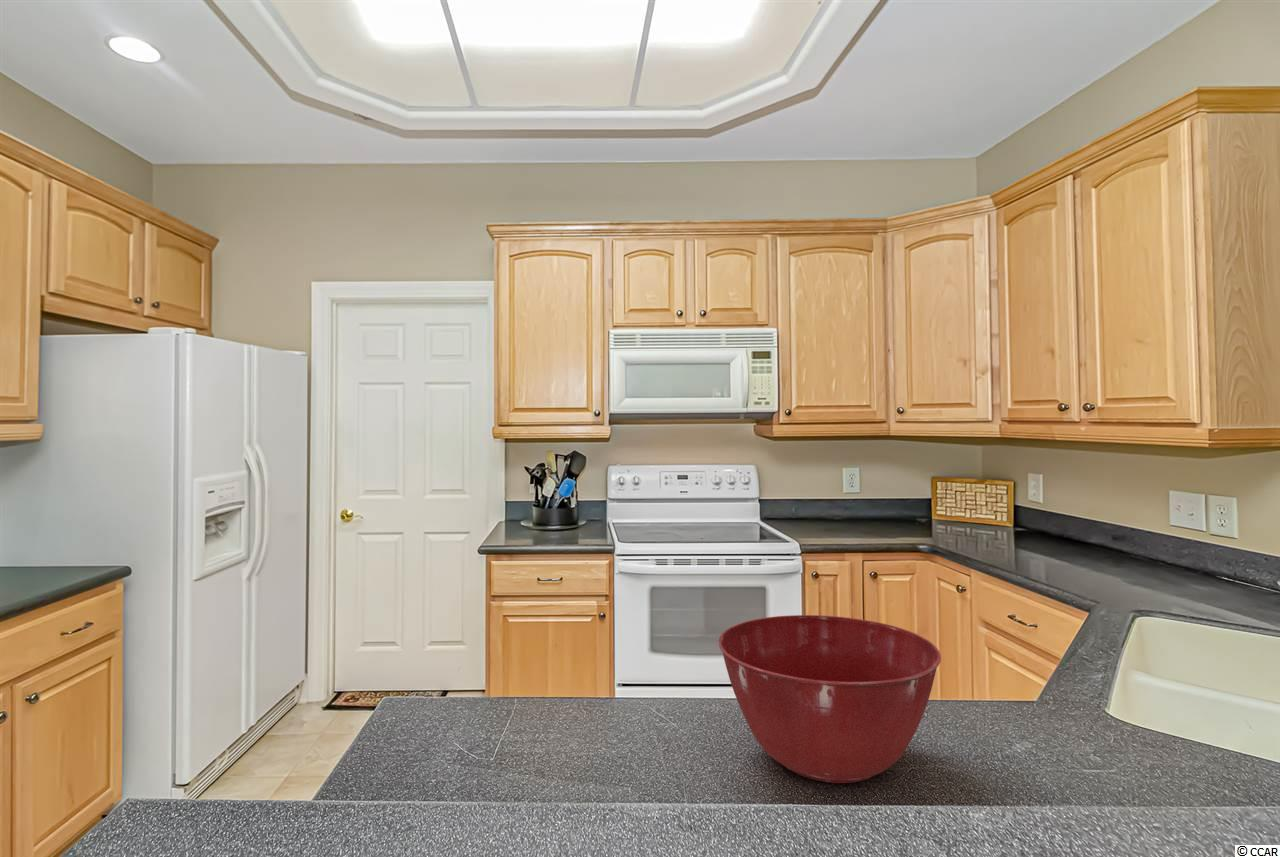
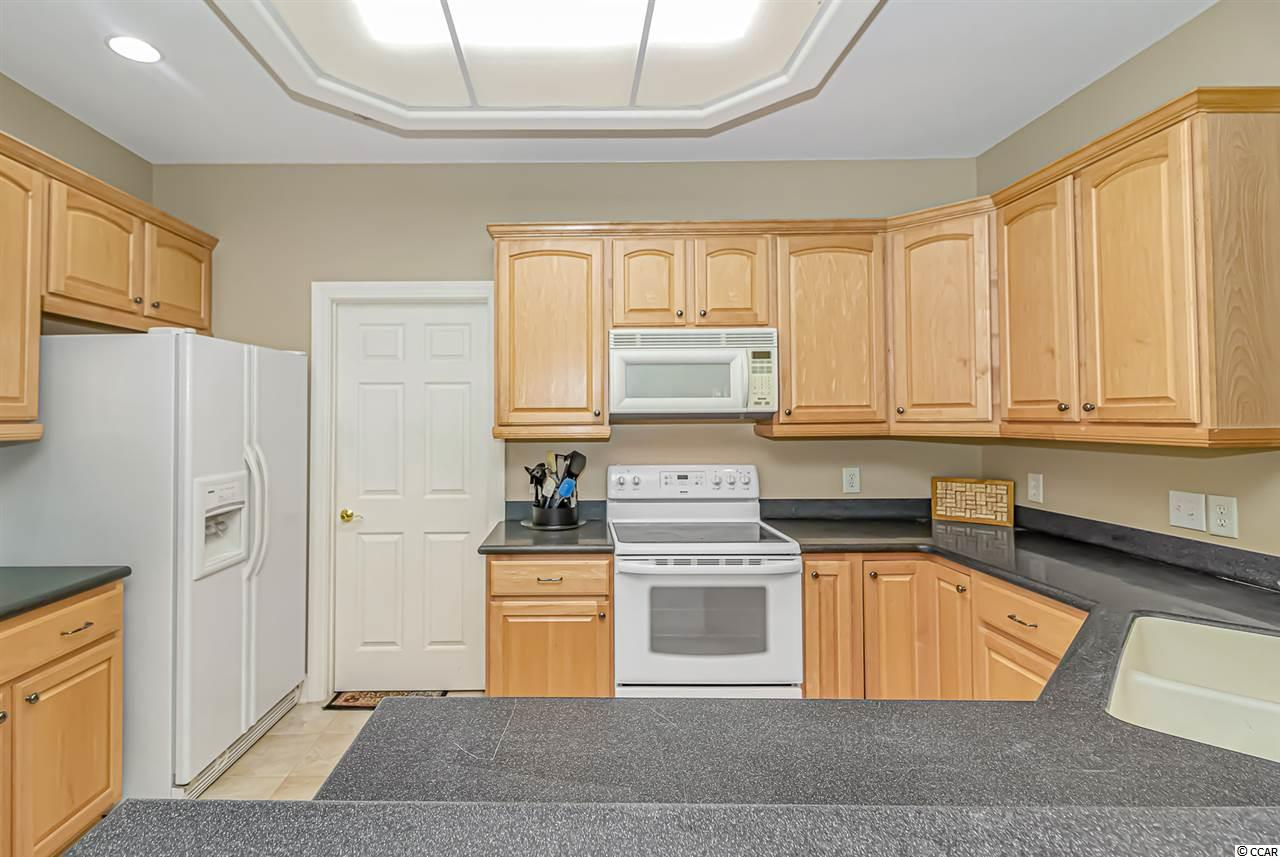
- mixing bowl [717,614,942,784]
